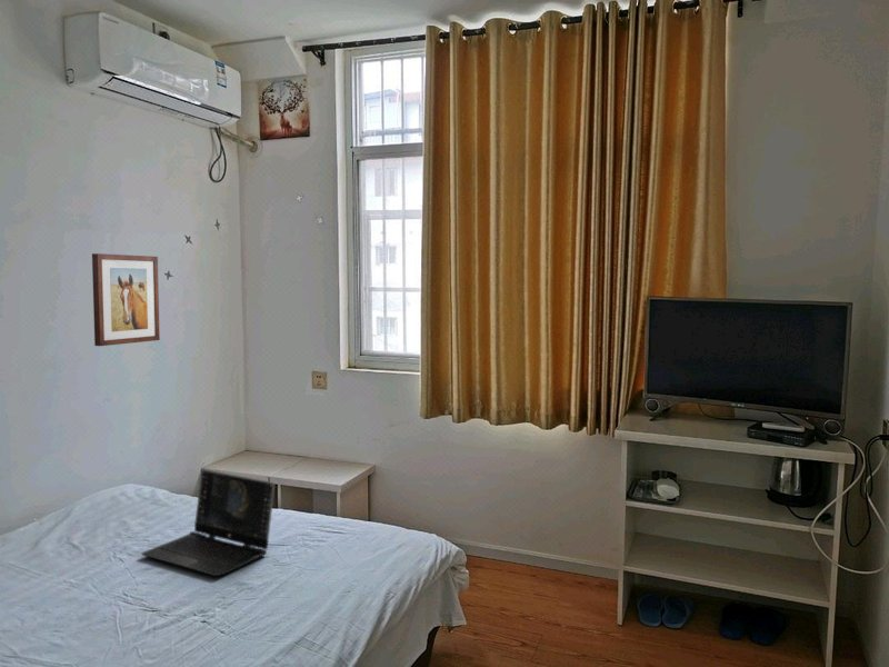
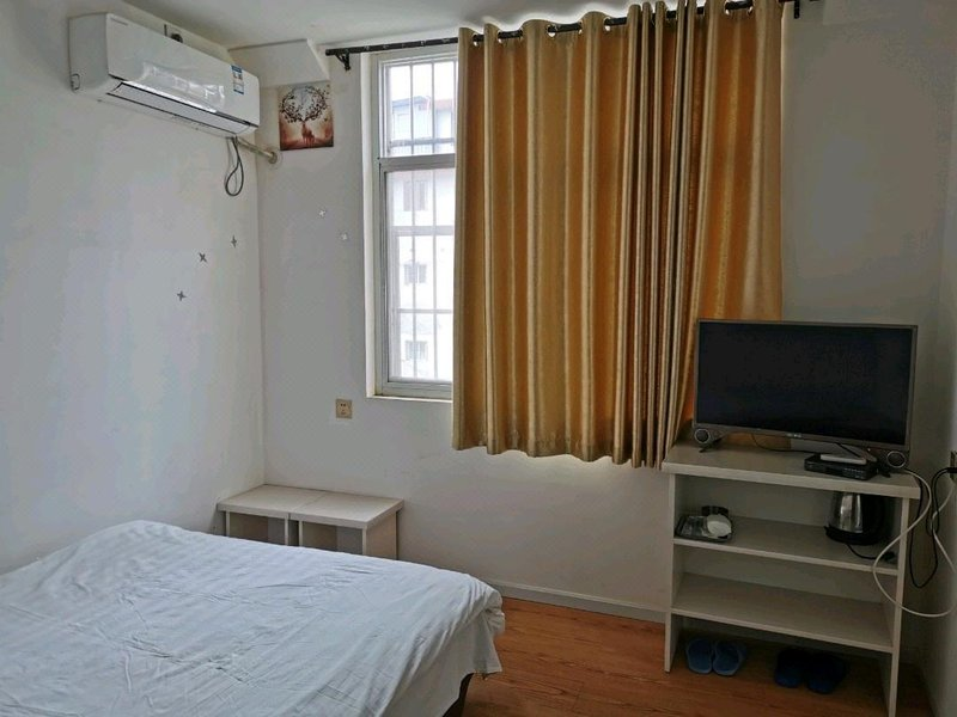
- laptop [140,468,277,577]
- wall art [91,252,161,347]
